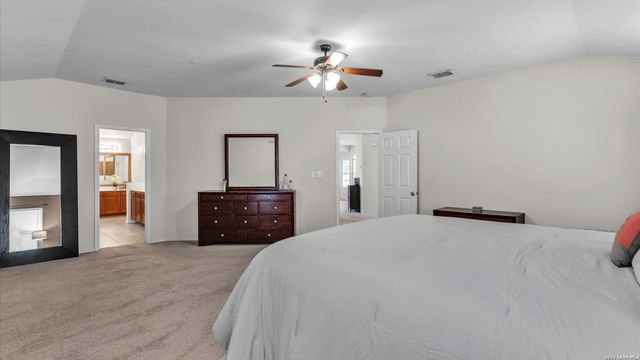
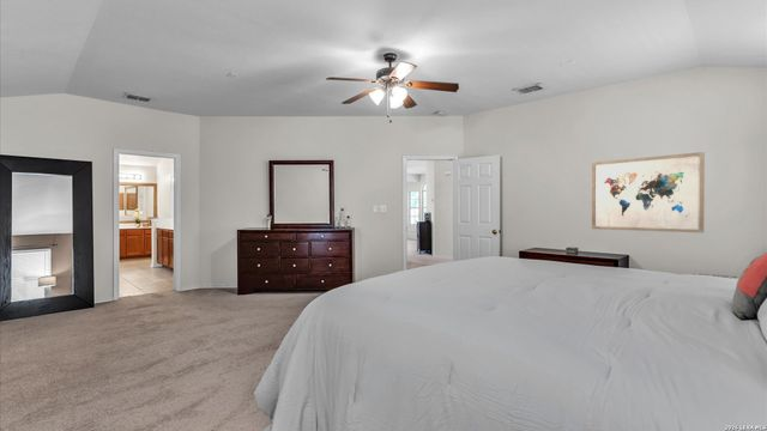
+ wall art [591,151,706,233]
